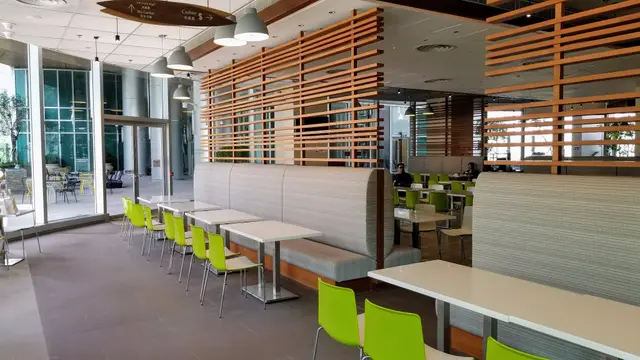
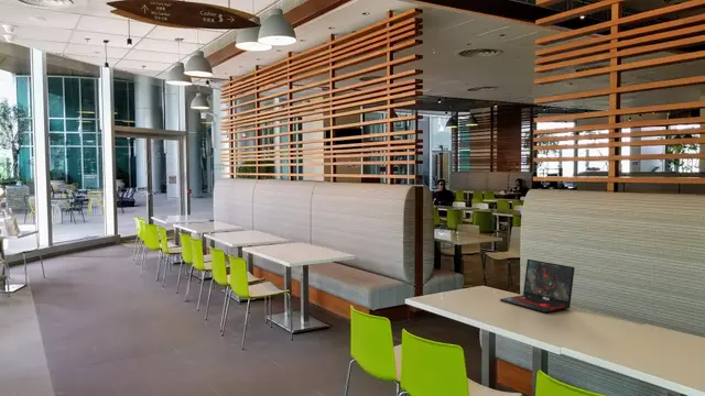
+ laptop [499,258,576,315]
